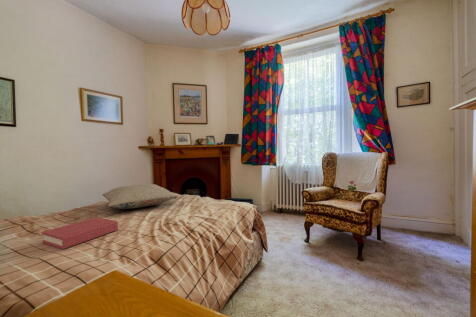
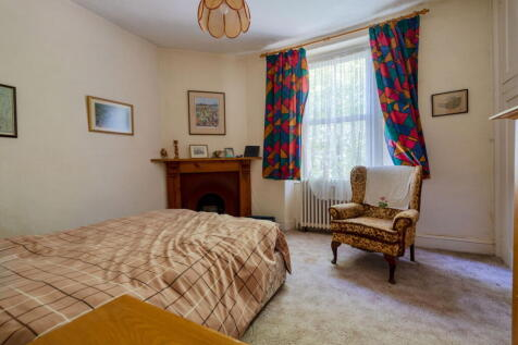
- pillow [101,183,179,210]
- hardback book [41,216,119,250]
